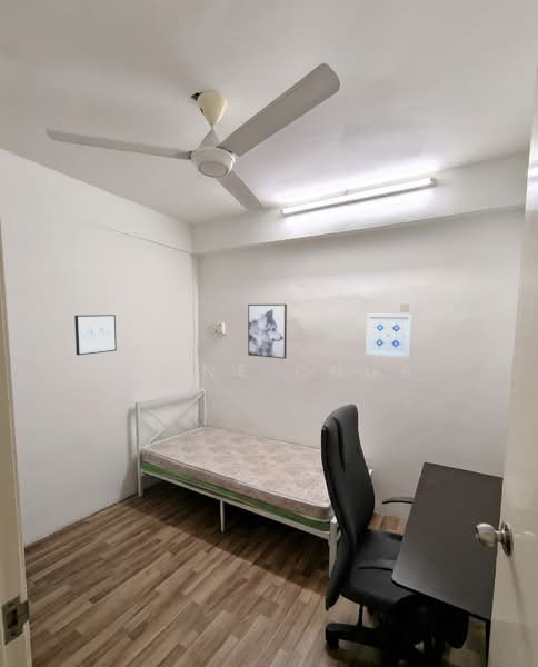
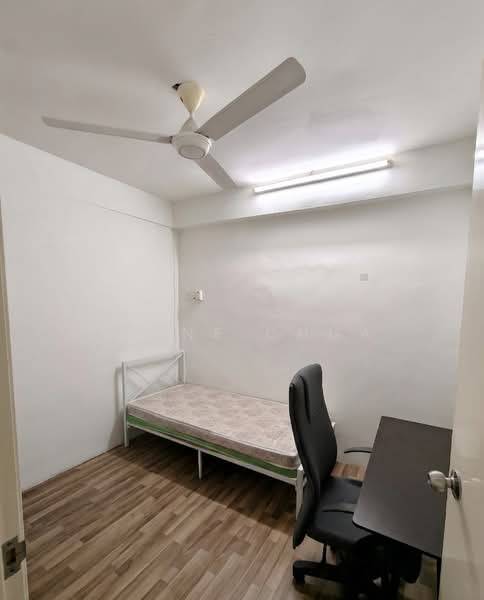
- wall art [73,313,118,356]
- wall art [365,313,414,359]
- wall art [247,303,288,359]
